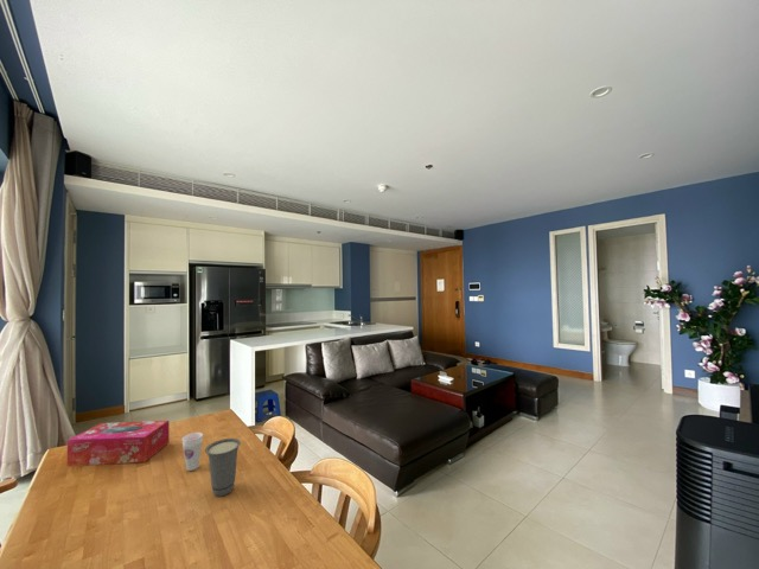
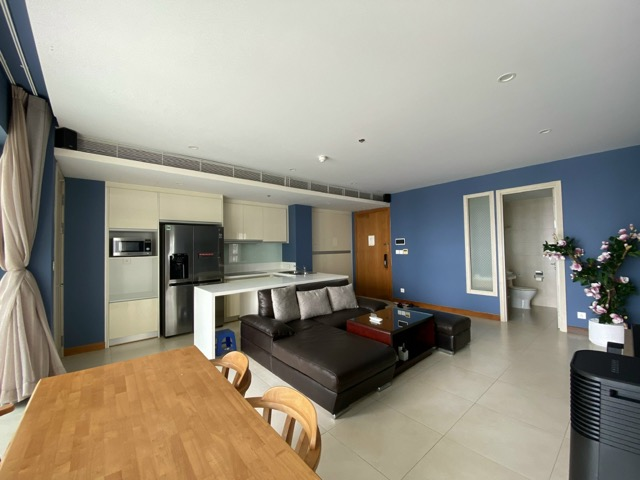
- tissue box [66,420,171,467]
- cup [181,431,204,472]
- cup [204,437,242,498]
